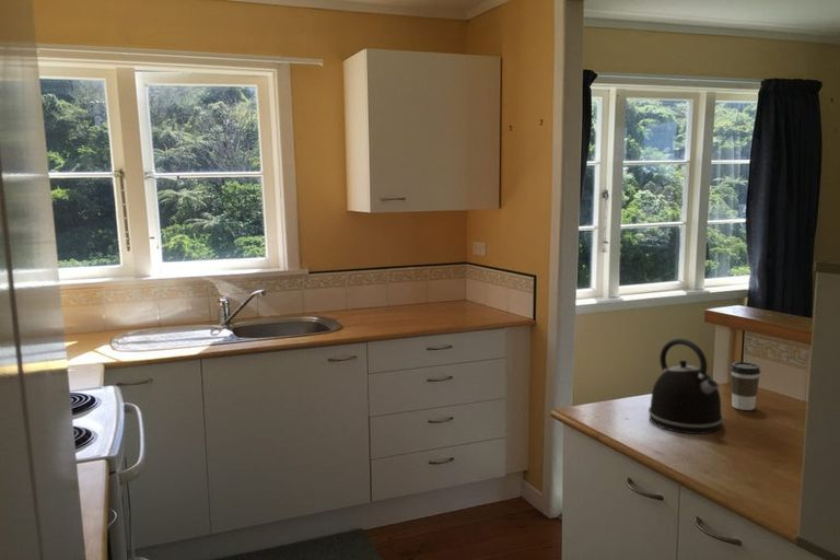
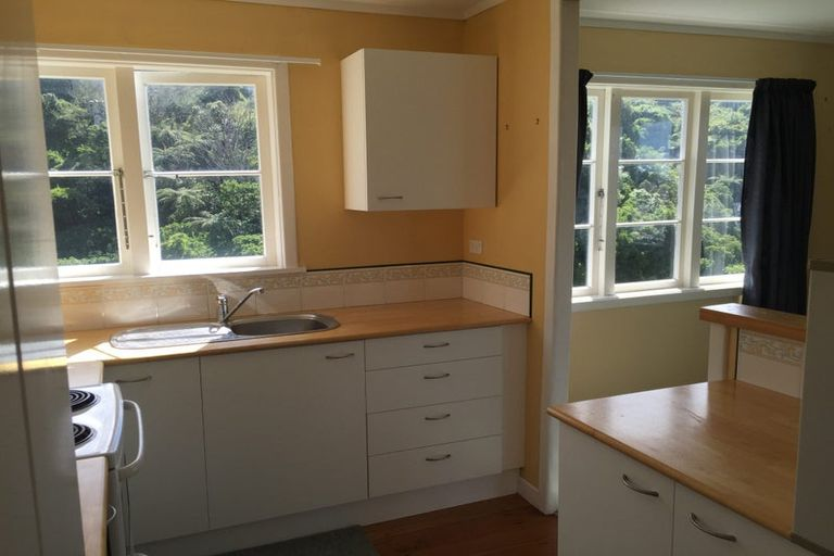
- kettle [648,338,724,434]
- coffee cup [730,361,761,411]
